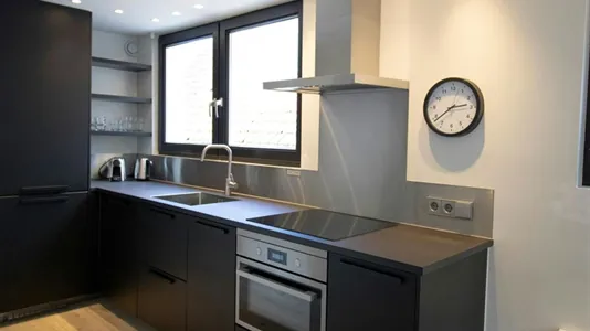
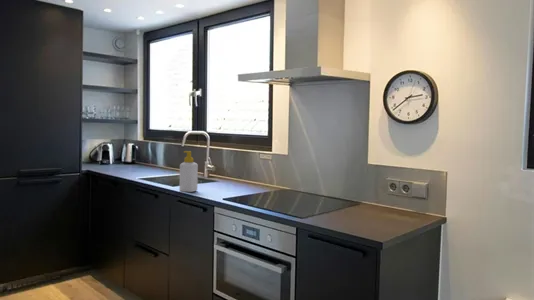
+ soap bottle [178,150,199,193]
